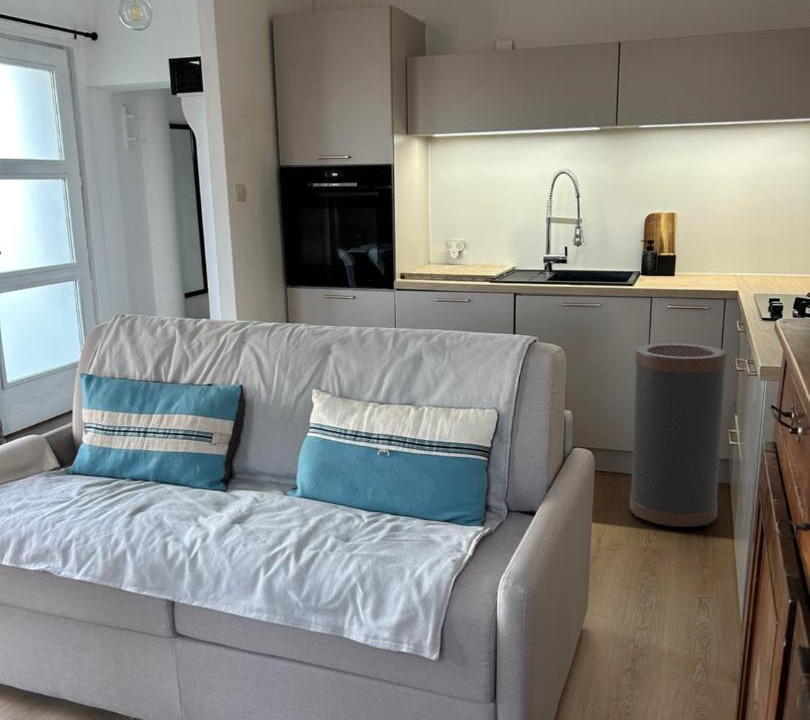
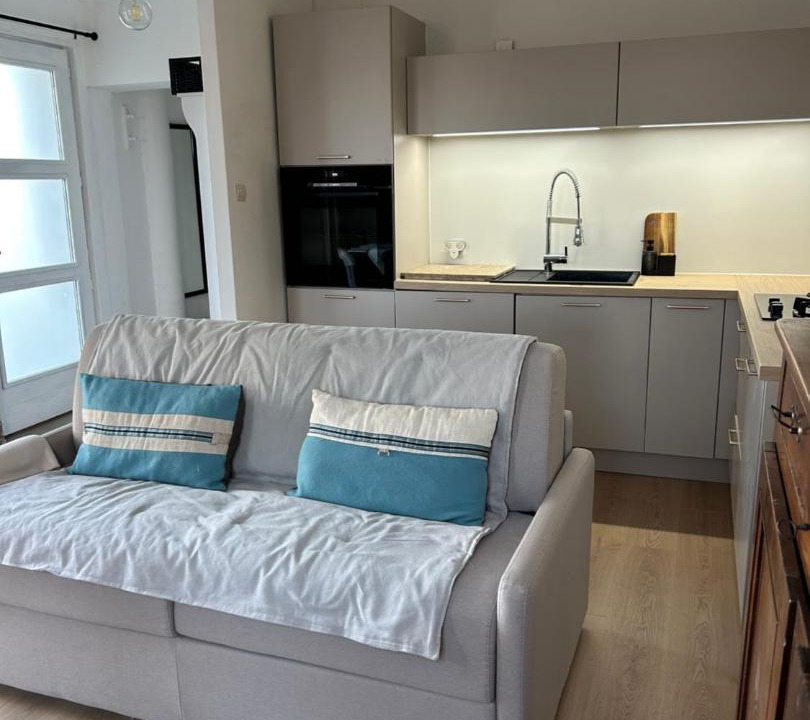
- trash can [629,342,728,528]
